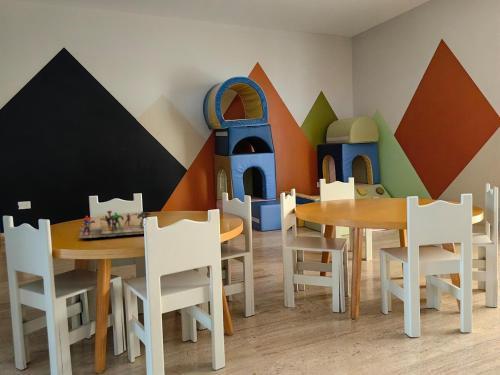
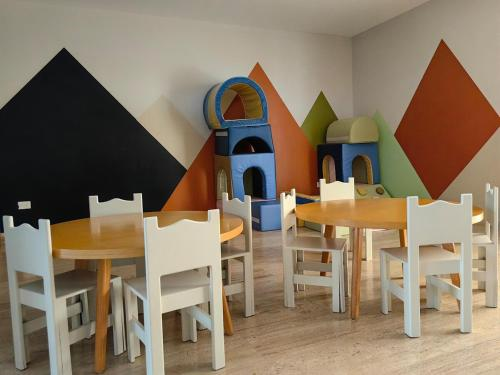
- board game [78,209,163,239]
